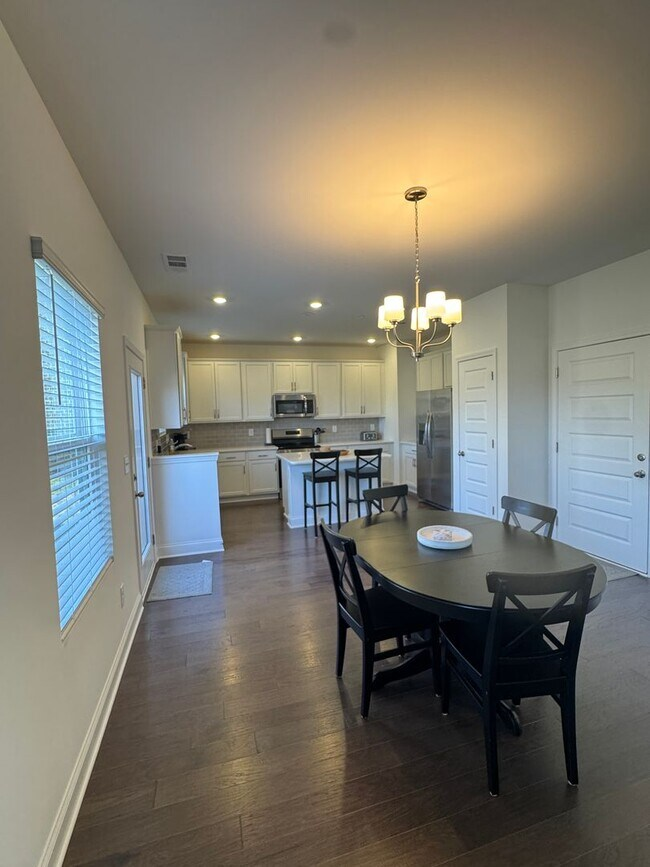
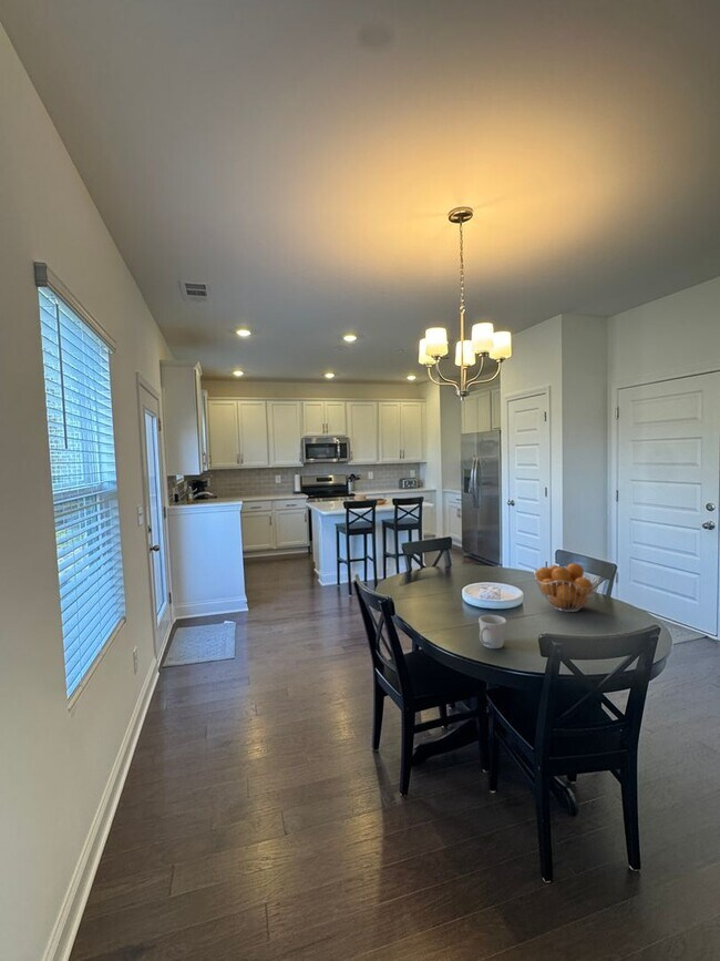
+ mug [477,614,507,650]
+ fruit basket [533,562,601,613]
